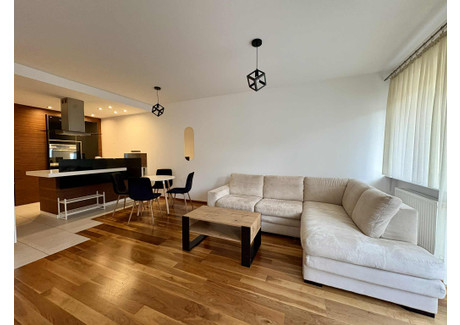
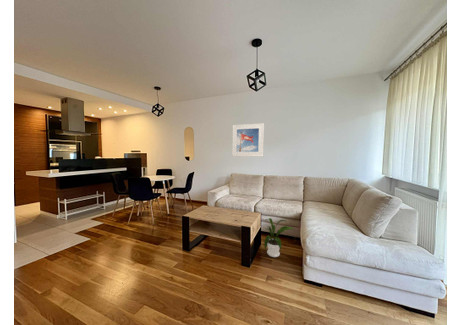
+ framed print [231,122,265,158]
+ house plant [263,217,294,258]
